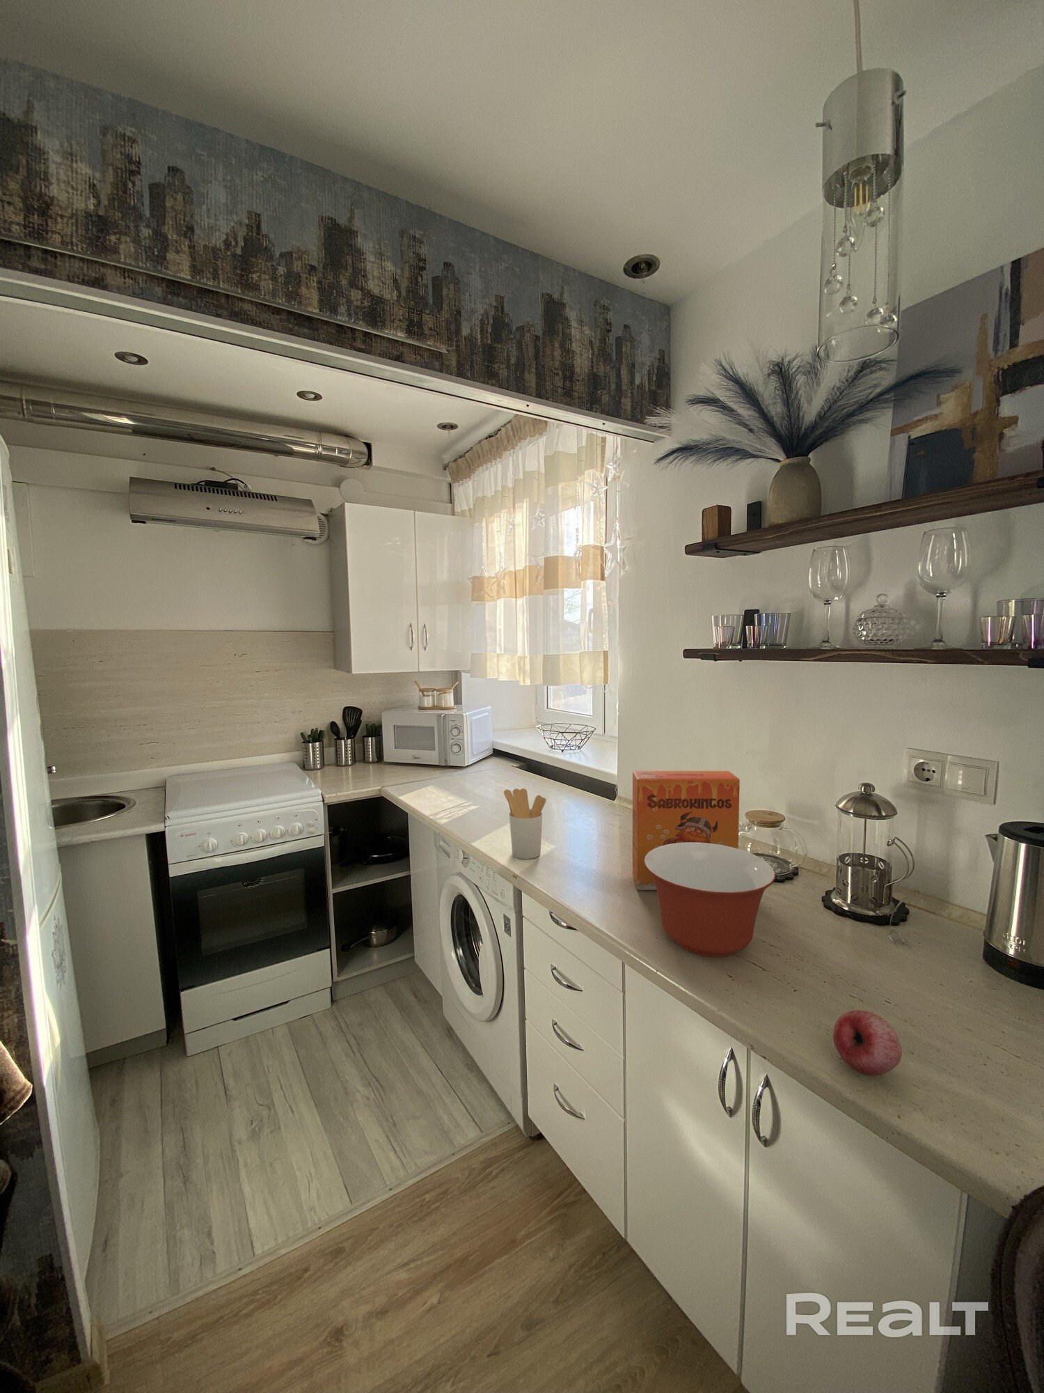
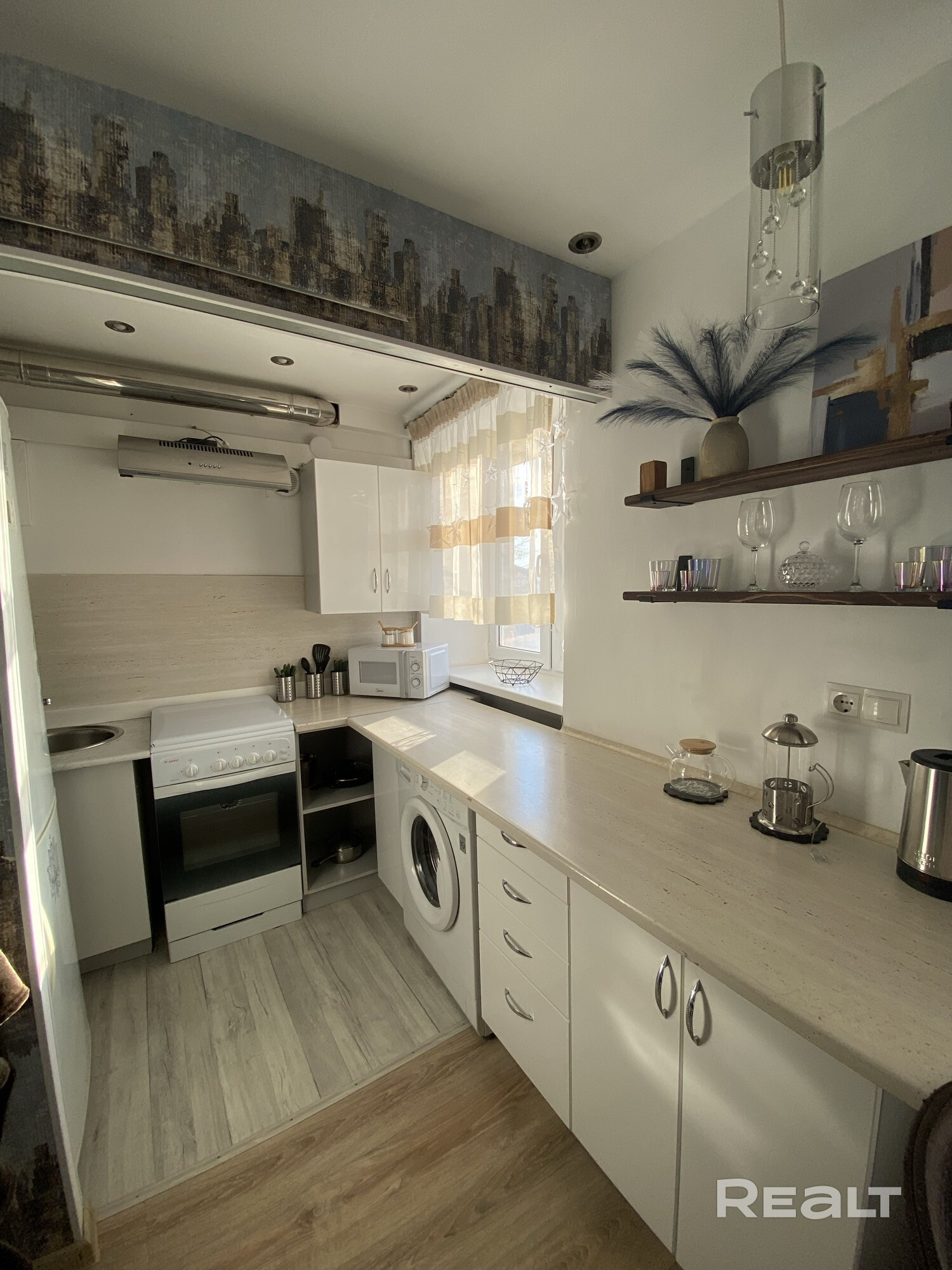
- fruit [832,1010,903,1076]
- cereal box [632,770,740,891]
- utensil holder [503,788,547,860]
- mixing bowl [644,842,776,958]
